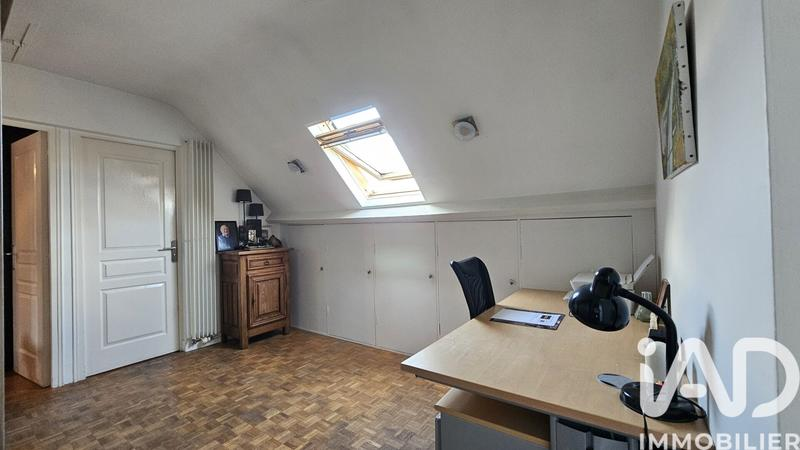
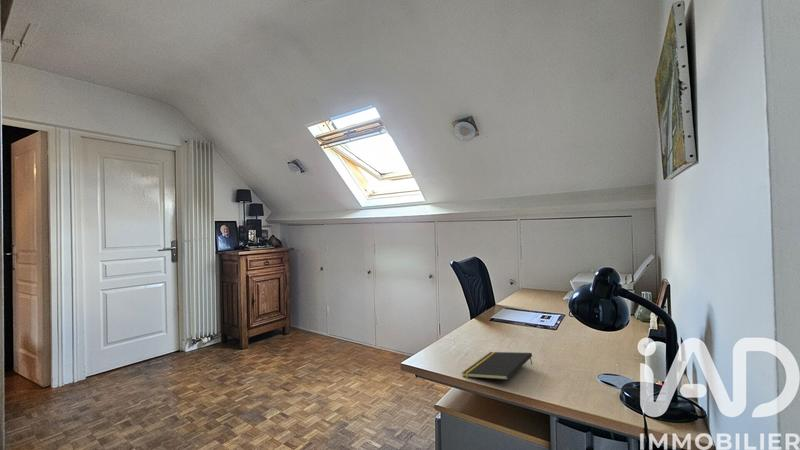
+ notepad [462,351,533,381]
